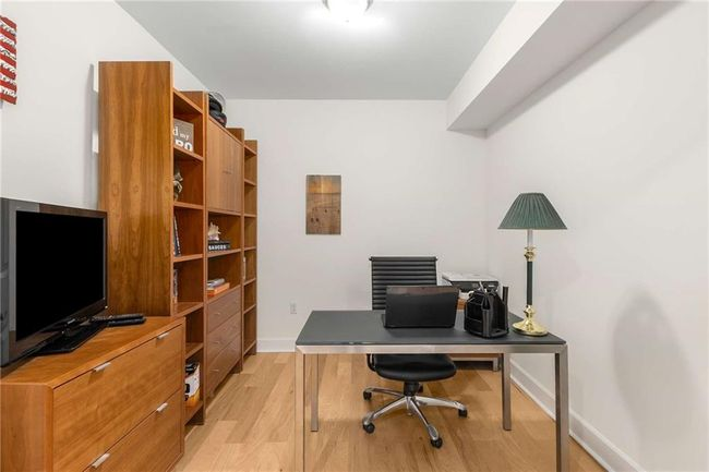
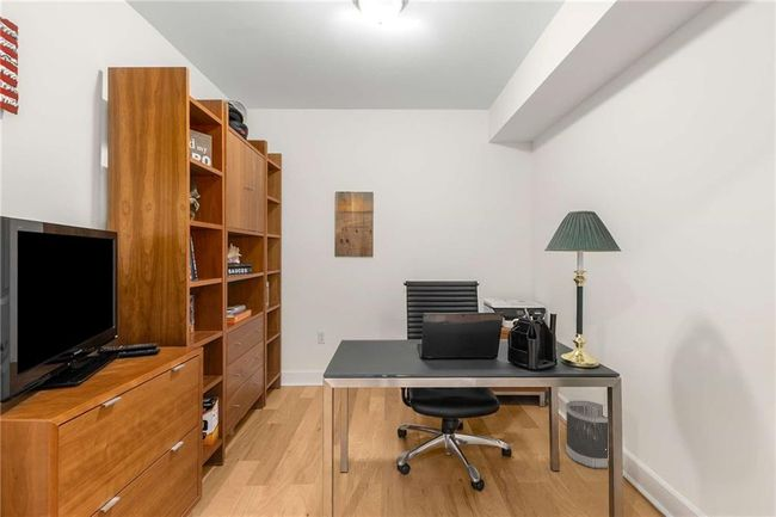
+ wastebasket [565,400,609,470]
